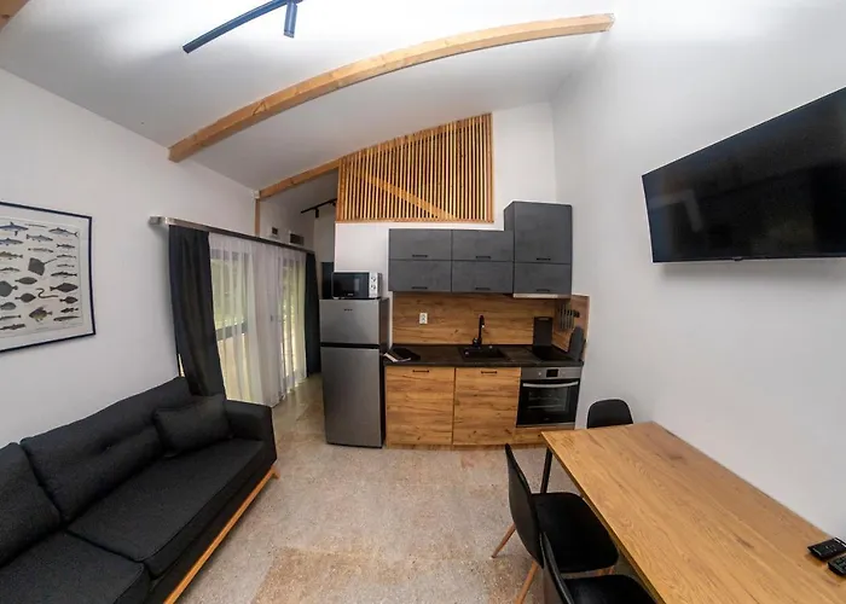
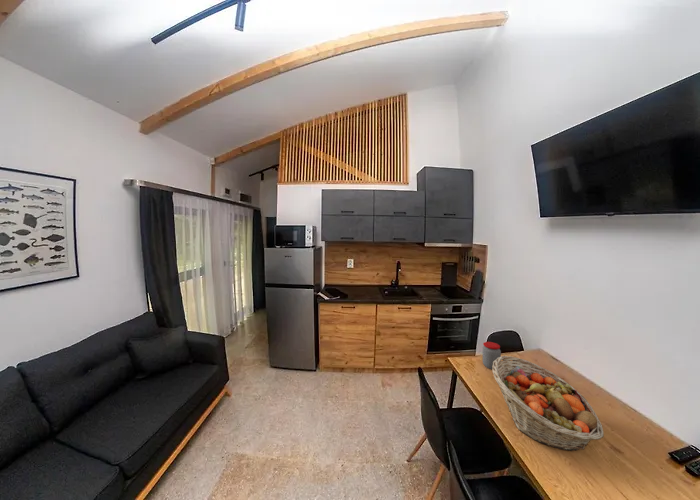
+ jar [482,341,502,370]
+ fruit basket [491,355,605,452]
